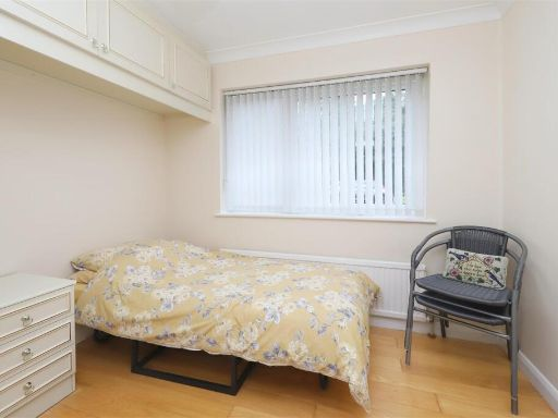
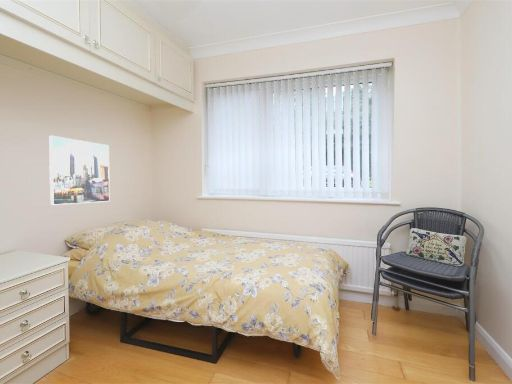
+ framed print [48,135,111,206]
